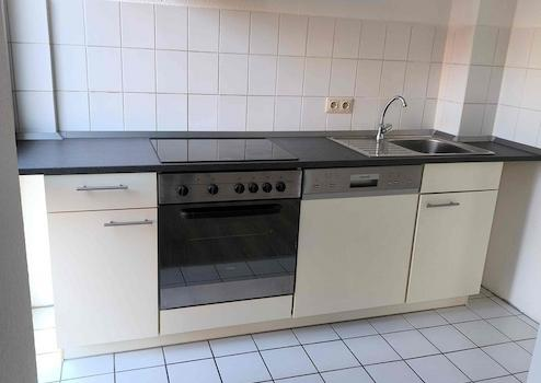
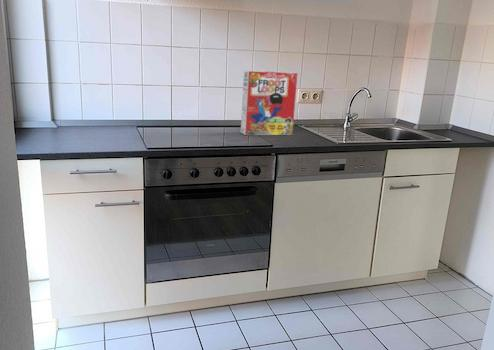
+ cereal box [240,69,298,136]
